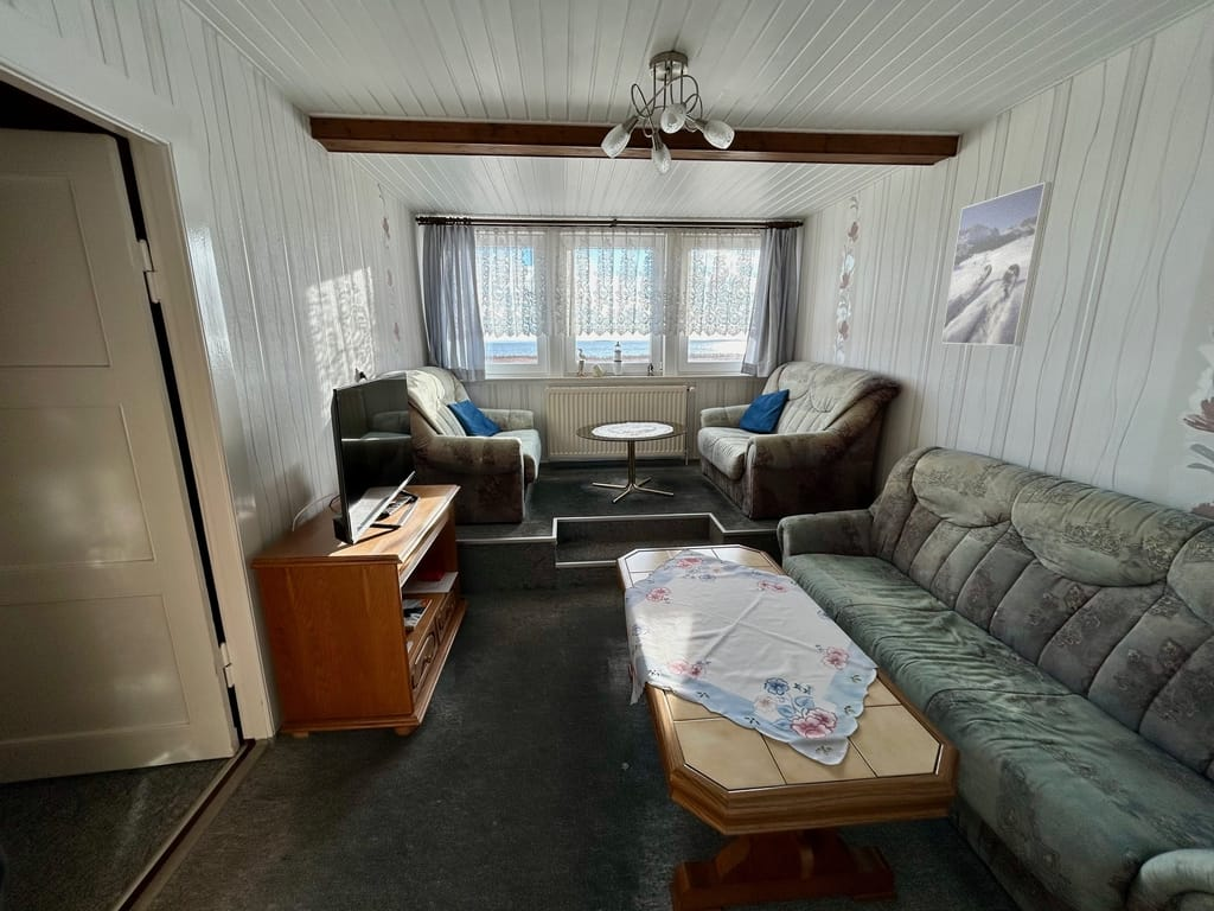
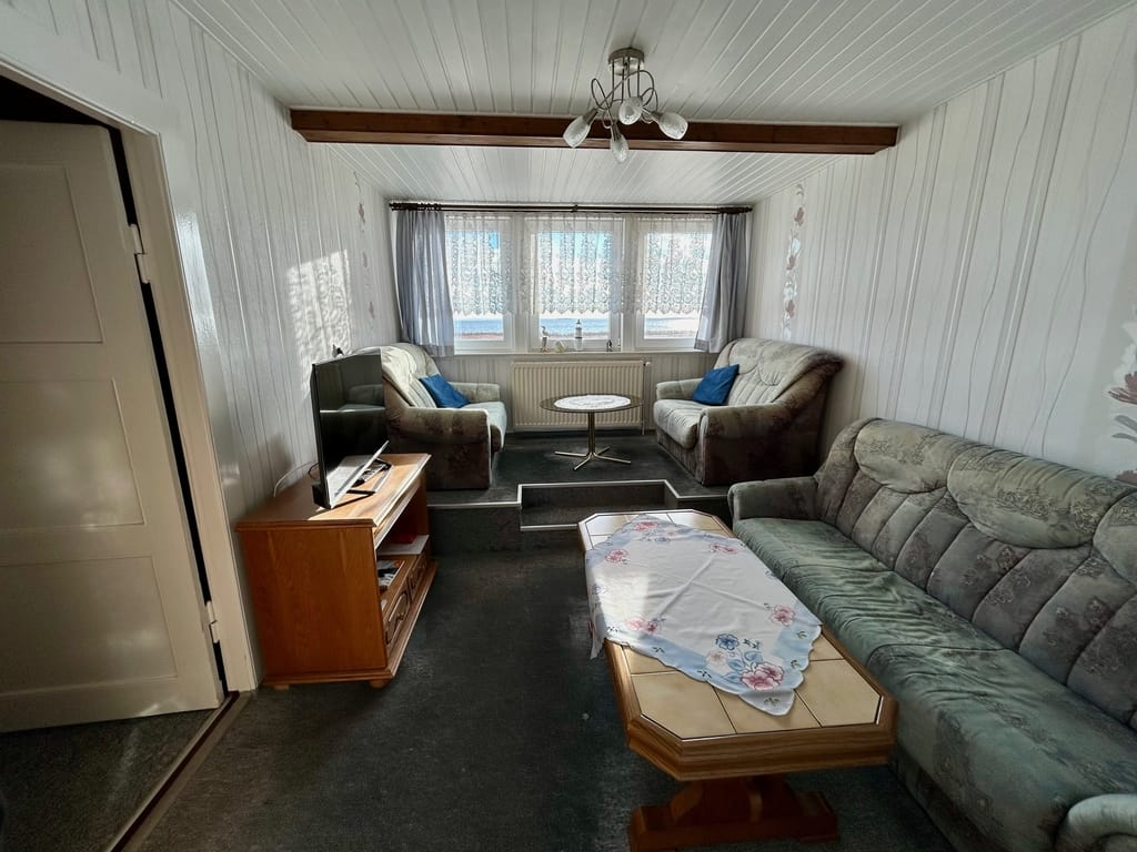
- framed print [940,181,1053,346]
